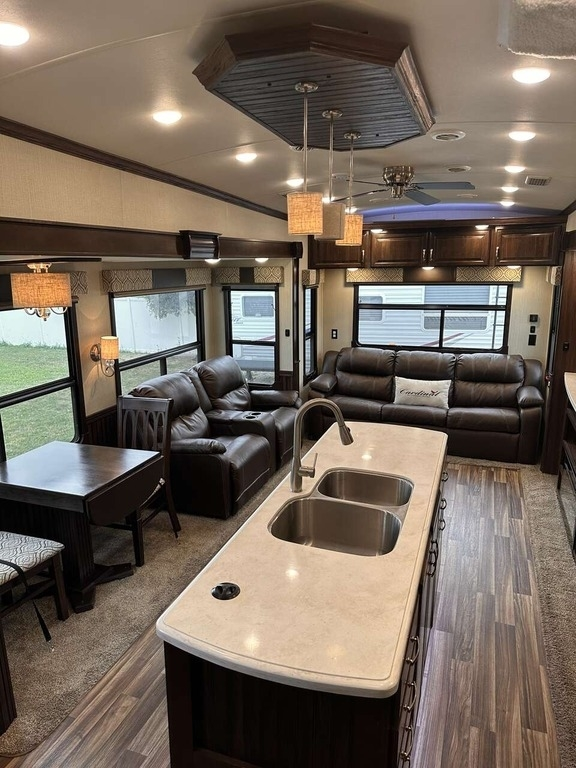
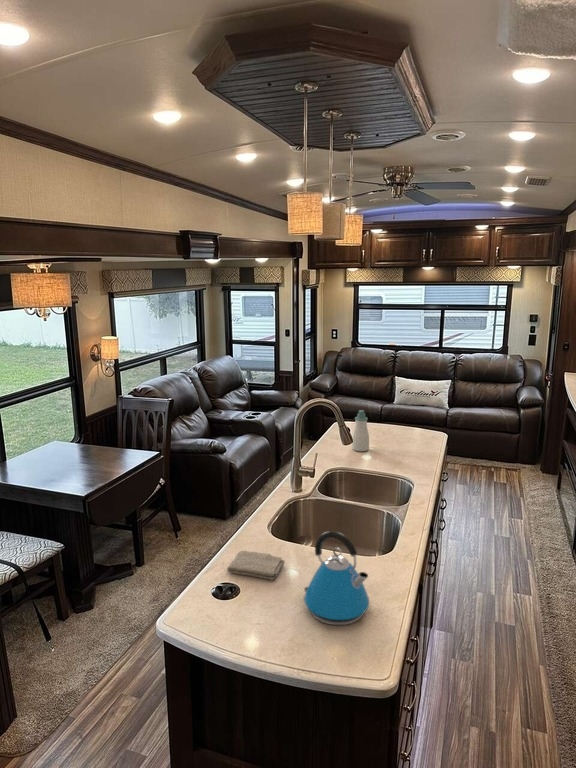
+ soap bottle [351,409,370,452]
+ washcloth [226,550,286,581]
+ kettle [303,530,370,626]
